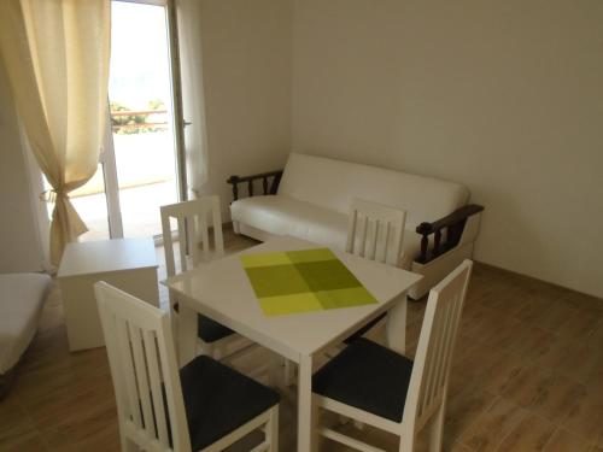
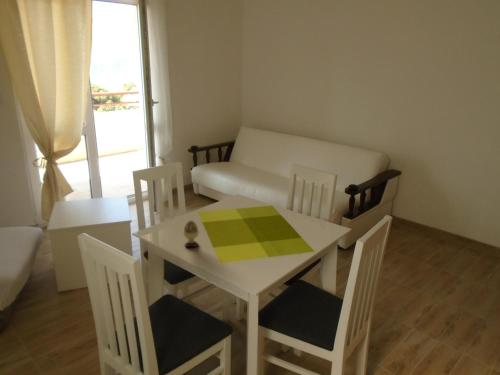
+ decorative egg [182,219,200,248]
